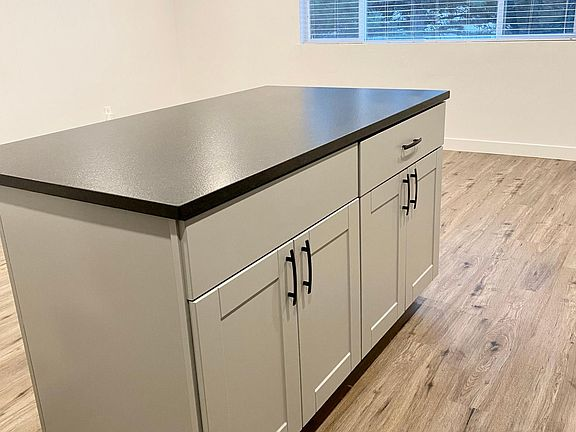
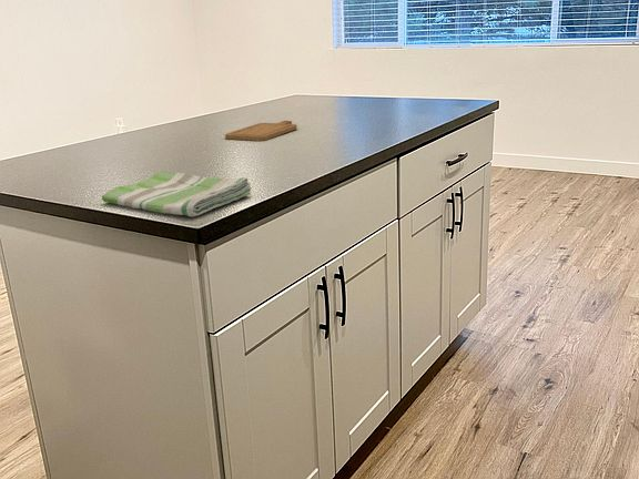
+ chopping board [224,120,298,142]
+ dish towel [101,171,253,217]
